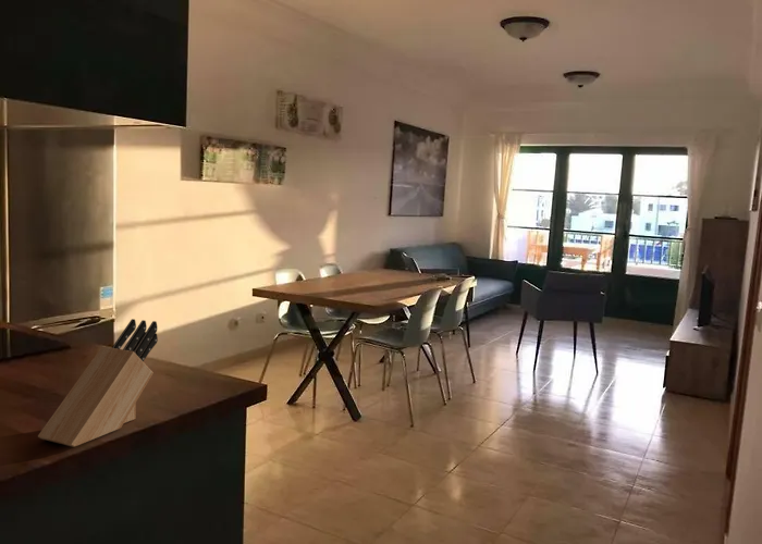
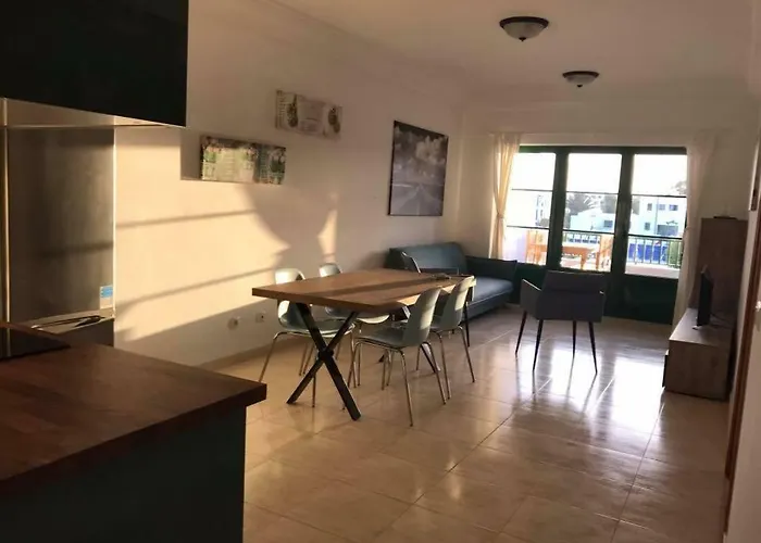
- knife block [37,318,159,448]
